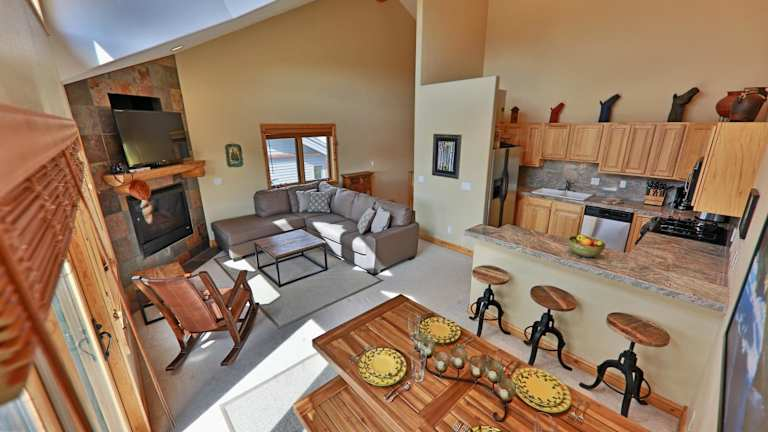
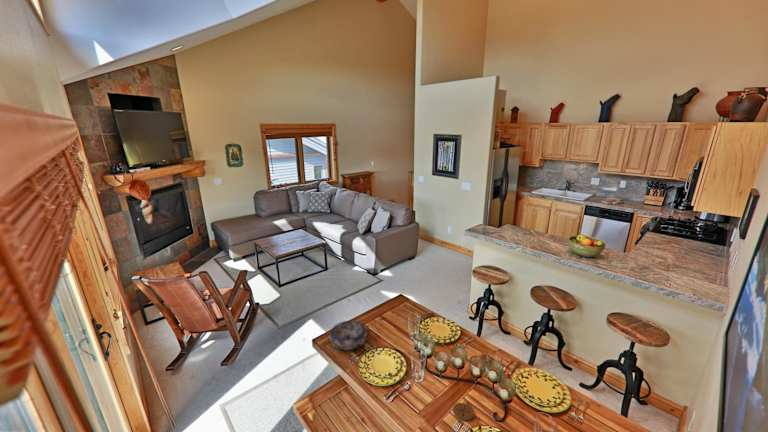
+ decorative bowl [328,320,368,351]
+ coaster [452,402,475,422]
